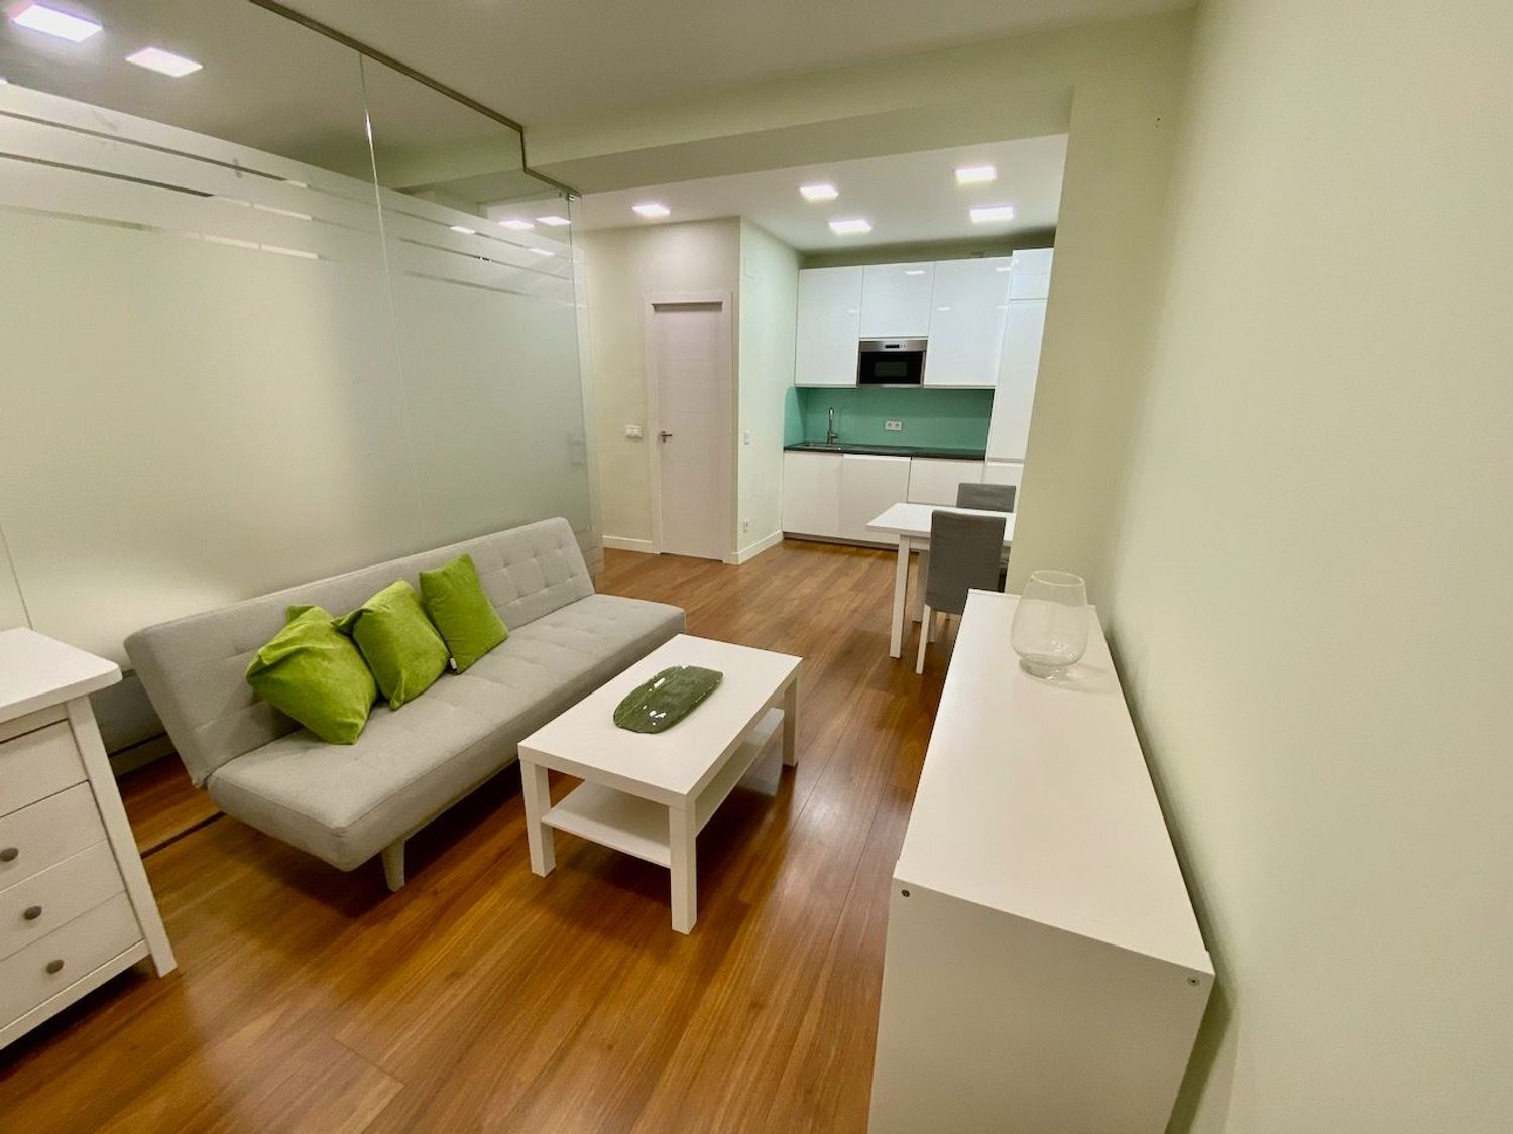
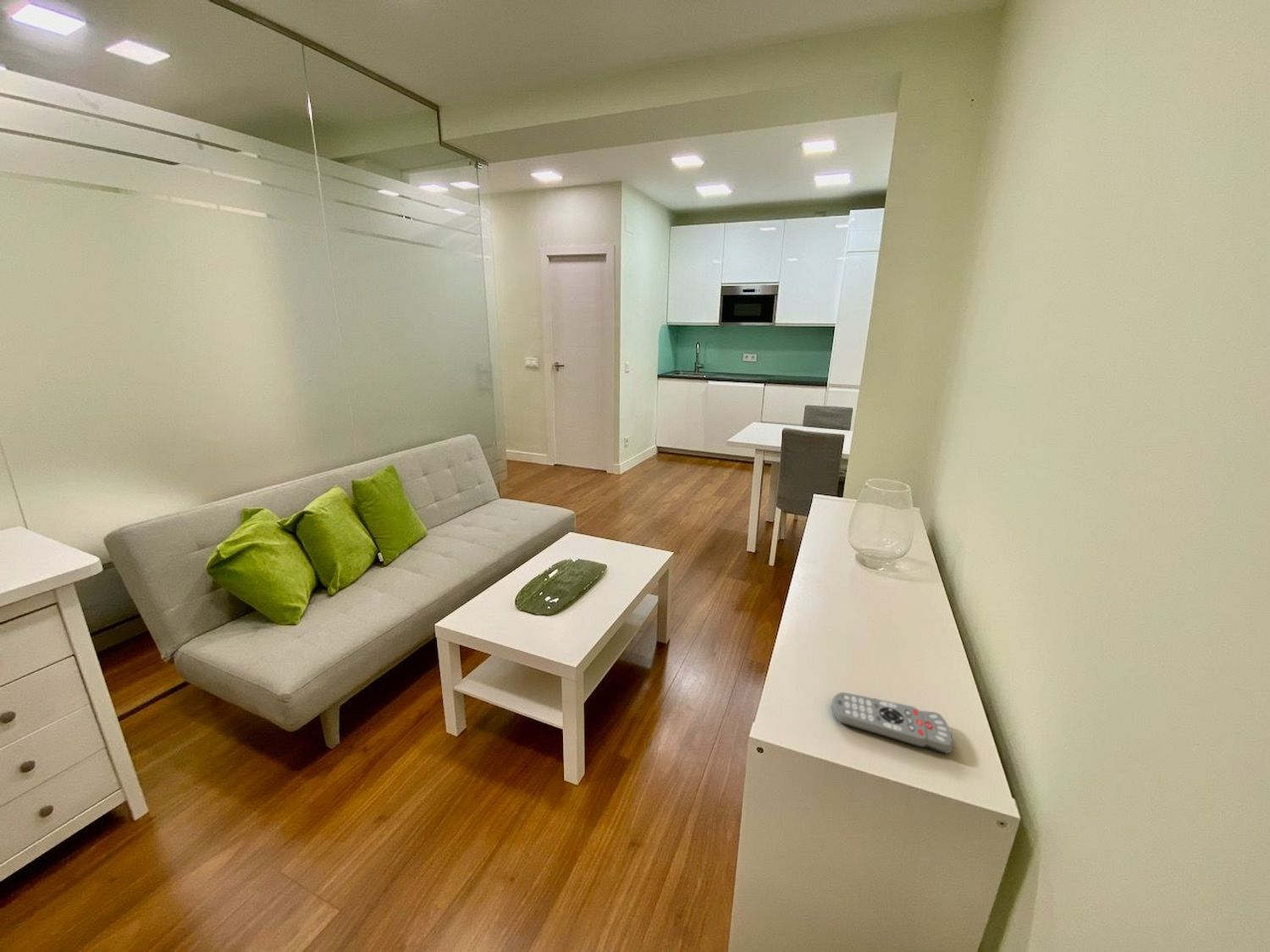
+ remote control [831,691,954,754]
